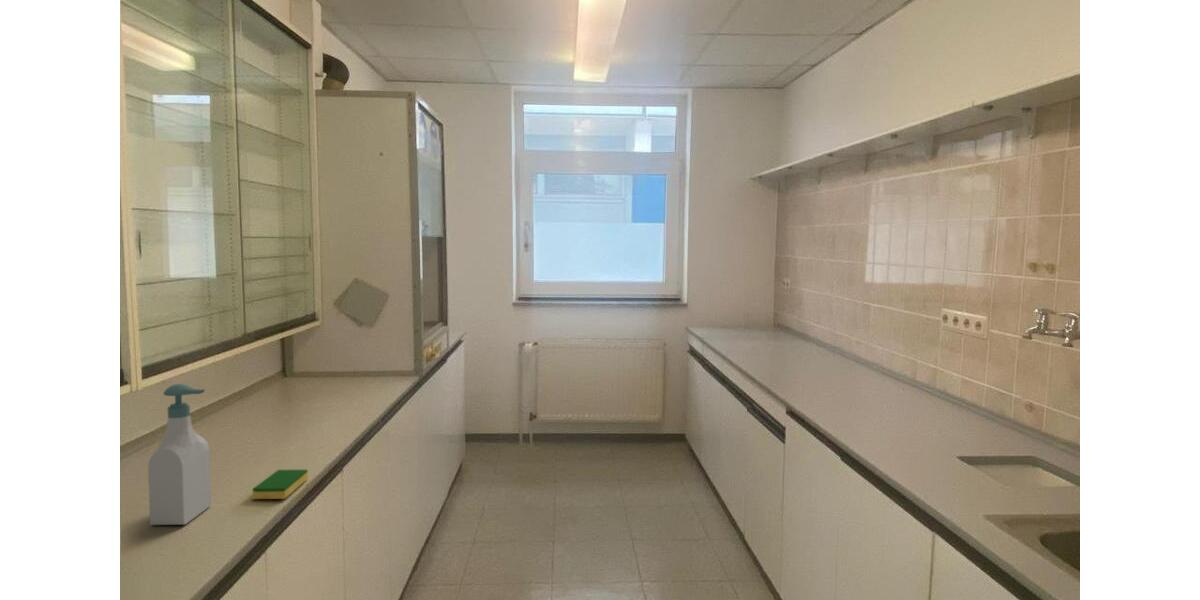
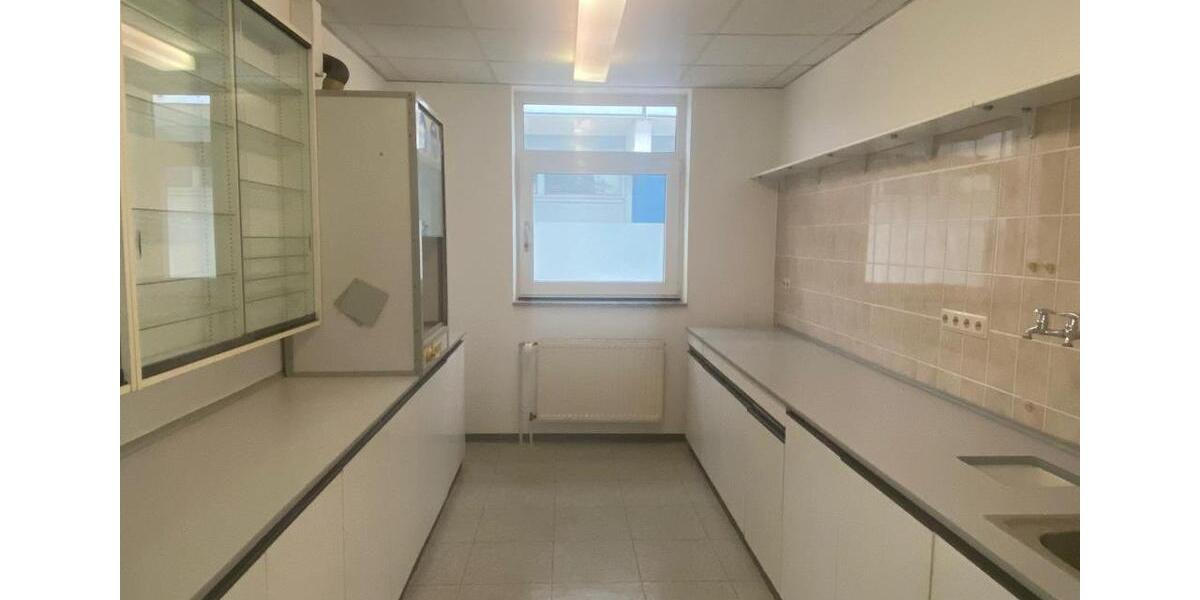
- dish sponge [251,469,309,500]
- soap bottle [147,383,212,526]
